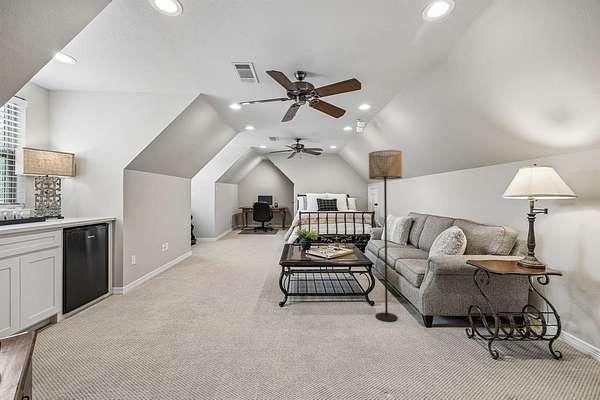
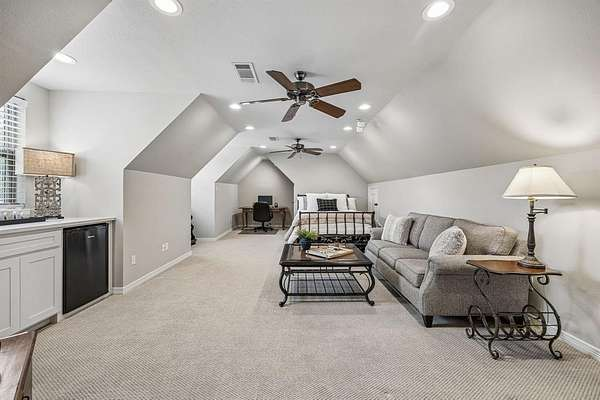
- floor lamp [368,149,403,322]
